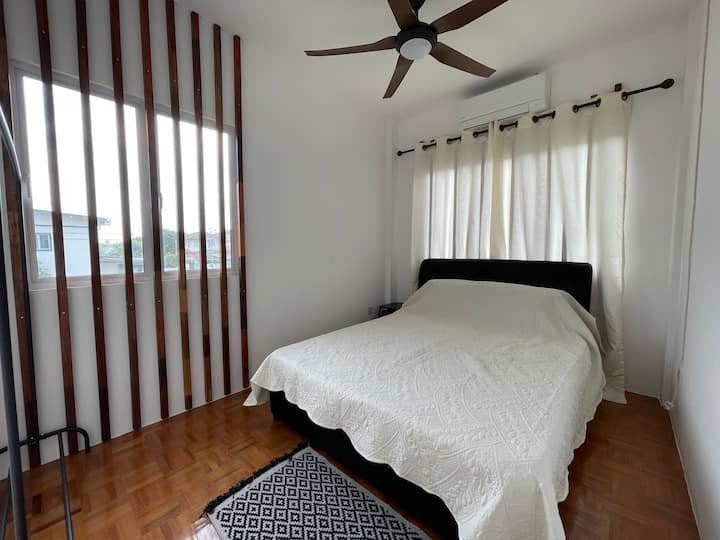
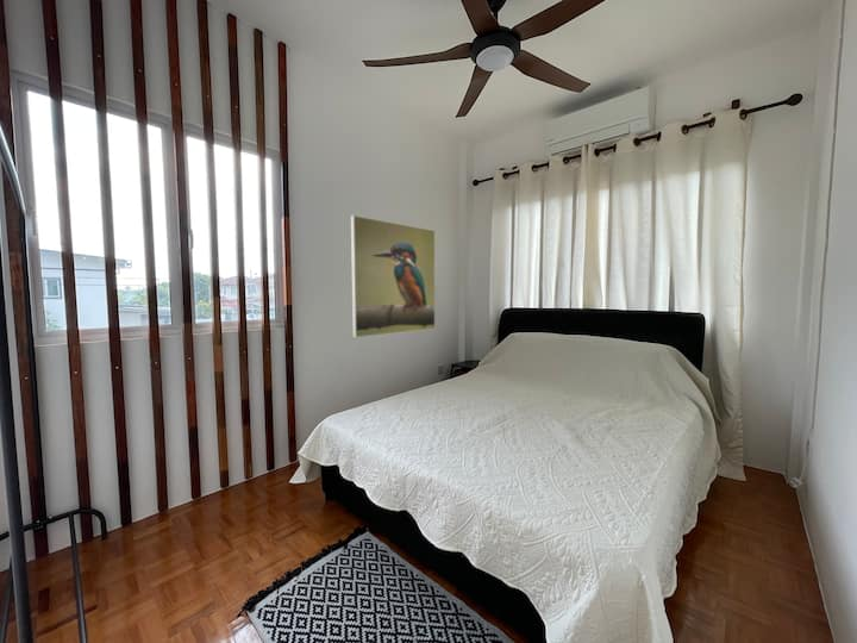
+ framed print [350,214,437,338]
